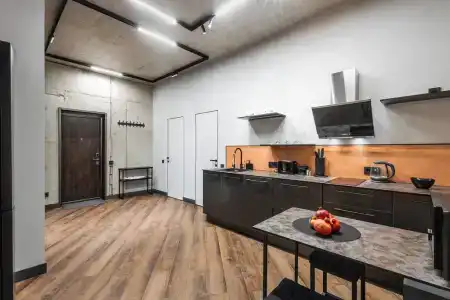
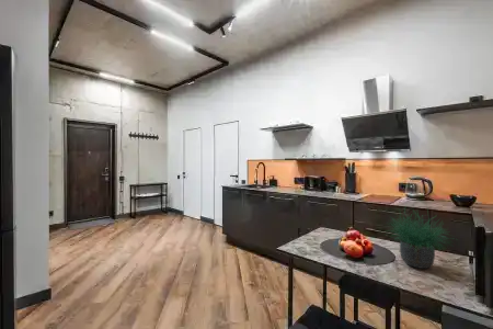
+ potted plant [385,202,460,270]
